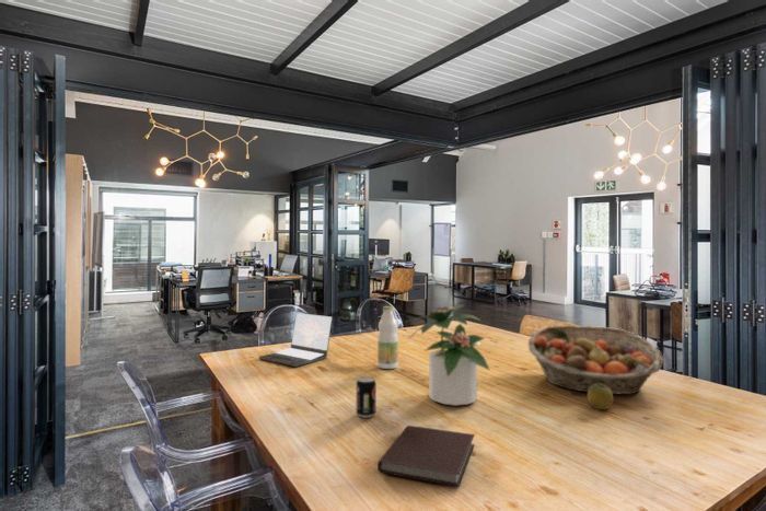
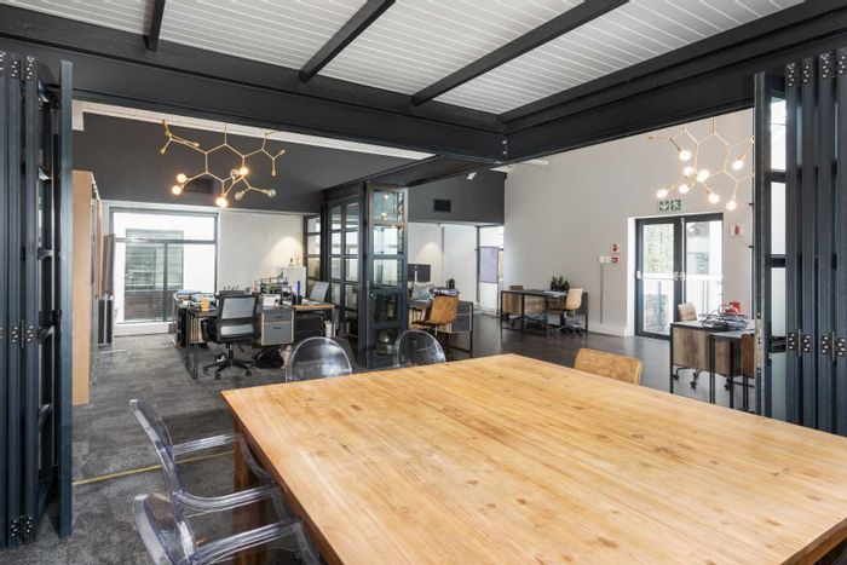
- bottle [376,305,399,370]
- fruit [587,384,614,410]
- beverage can [356,375,378,419]
- laptop [258,312,334,368]
- fruit basket [527,325,664,395]
- notebook [376,425,476,488]
- potted plant [409,302,490,407]
